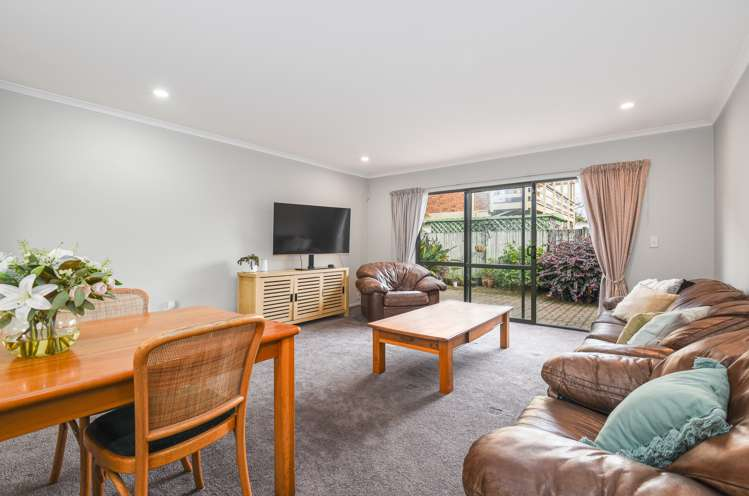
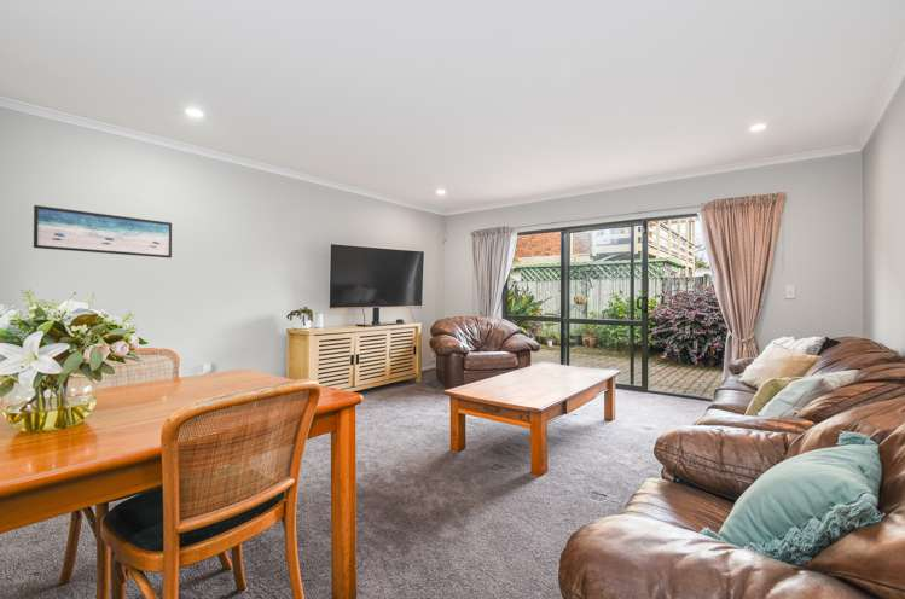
+ wall art [33,204,173,260]
